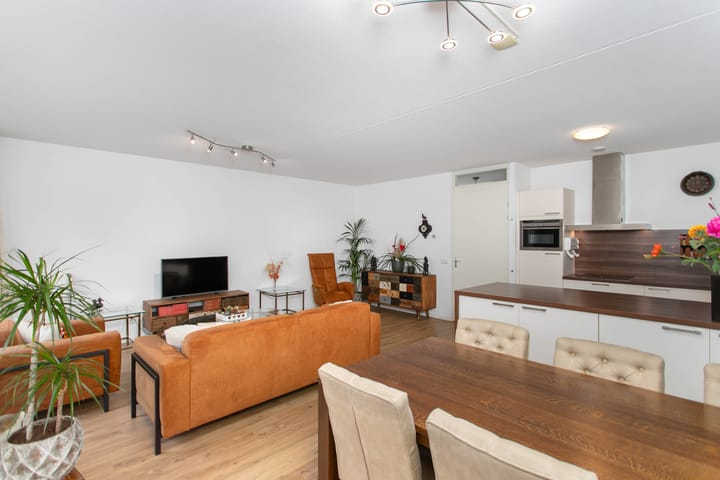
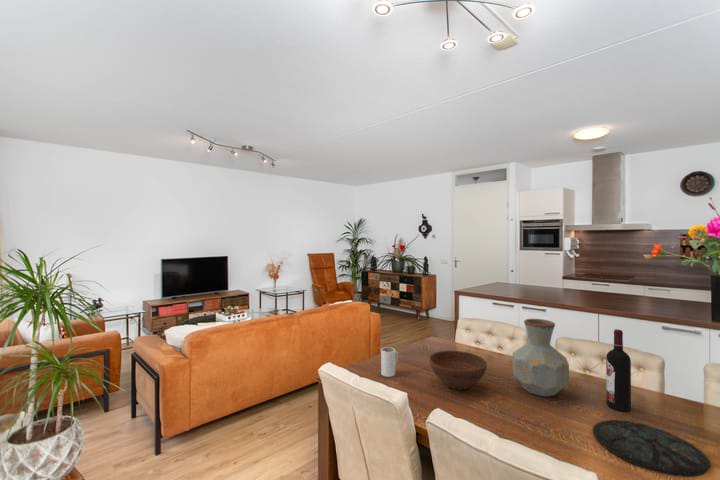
+ vase [511,318,570,398]
+ bowl [428,350,488,390]
+ plate [592,419,712,478]
+ mug [380,347,399,378]
+ wine bottle [605,328,632,412]
